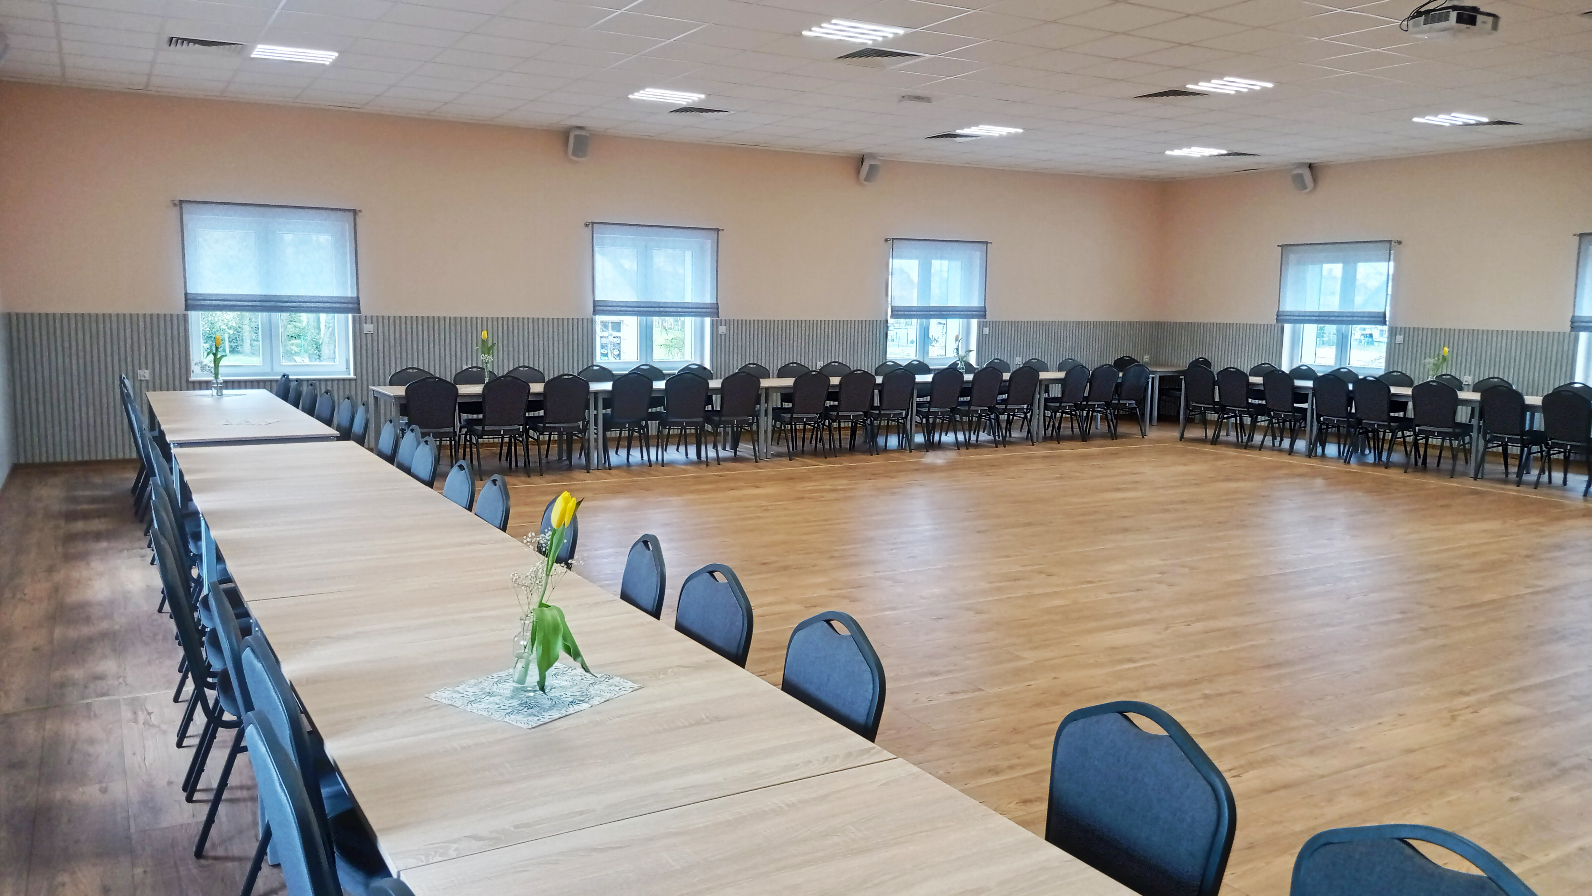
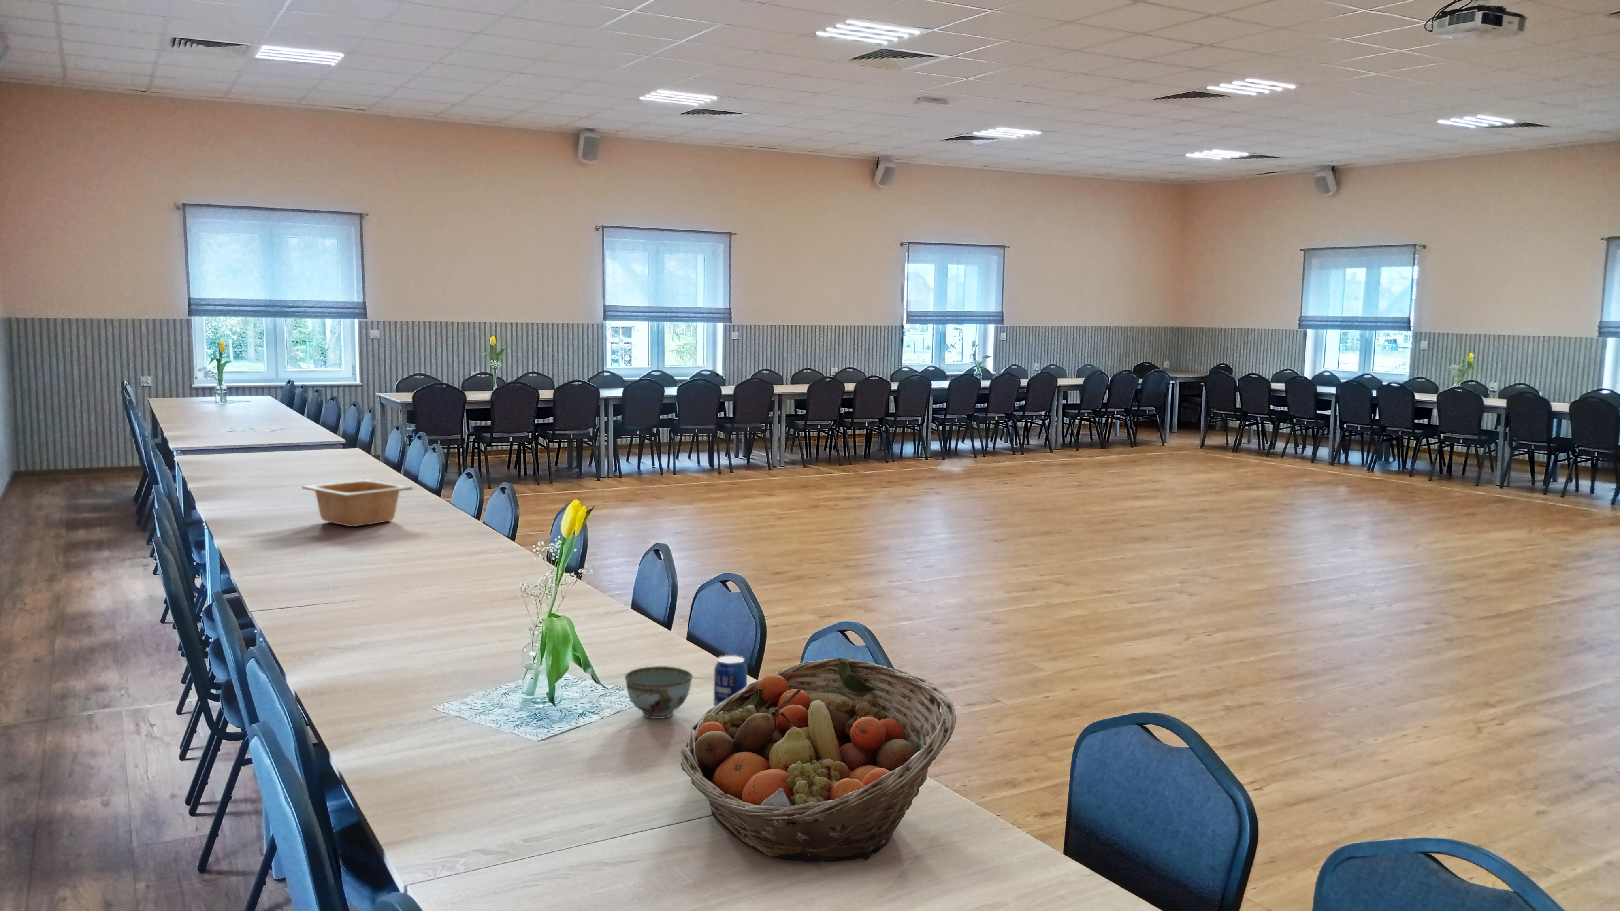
+ serving bowl [302,479,413,527]
+ bowl [624,666,693,719]
+ fruit basket [681,657,957,863]
+ beverage can [713,655,748,707]
